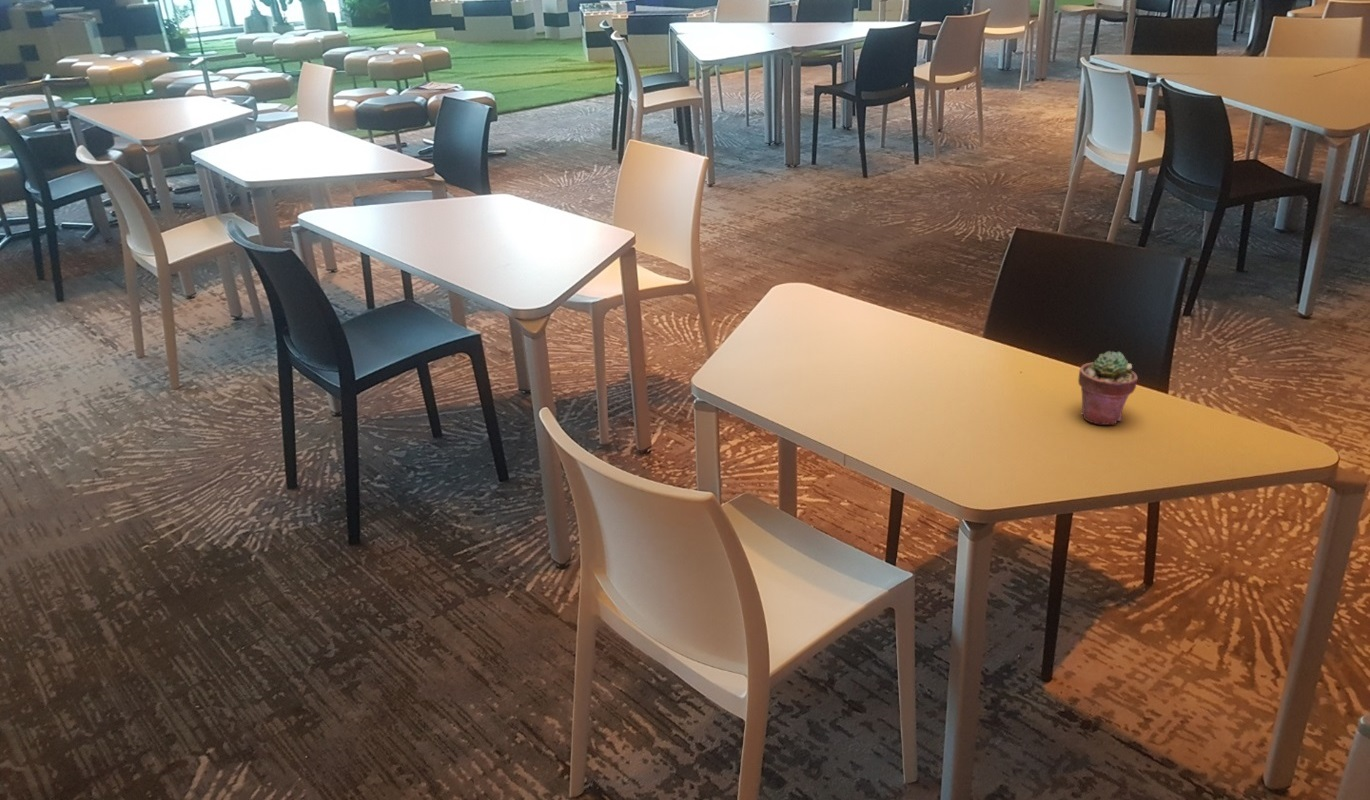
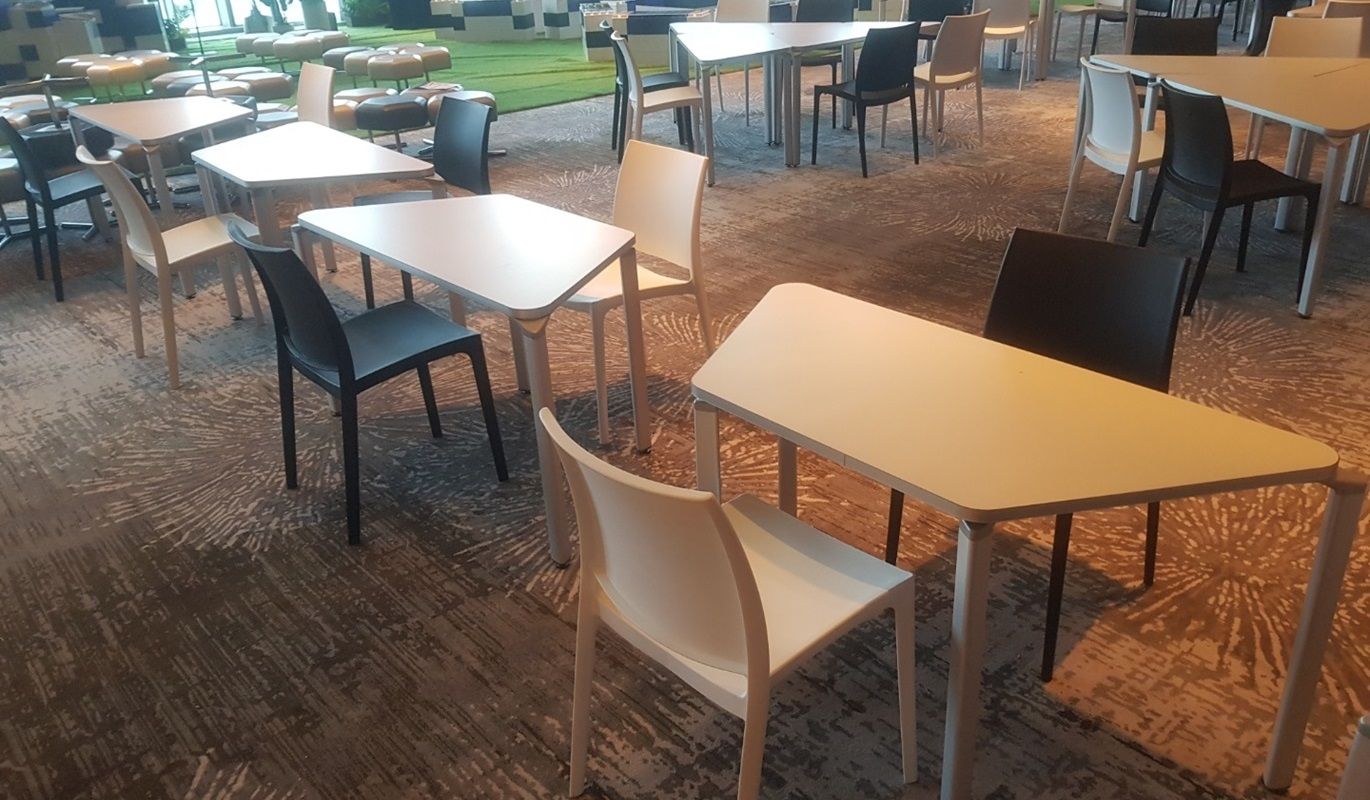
- potted succulent [1077,350,1139,426]
